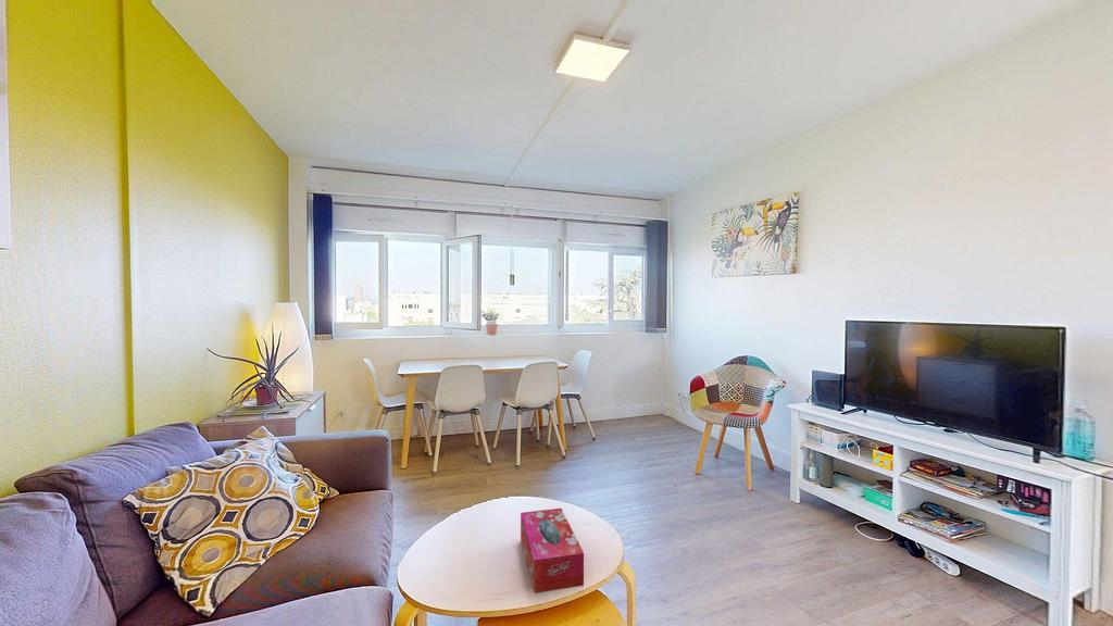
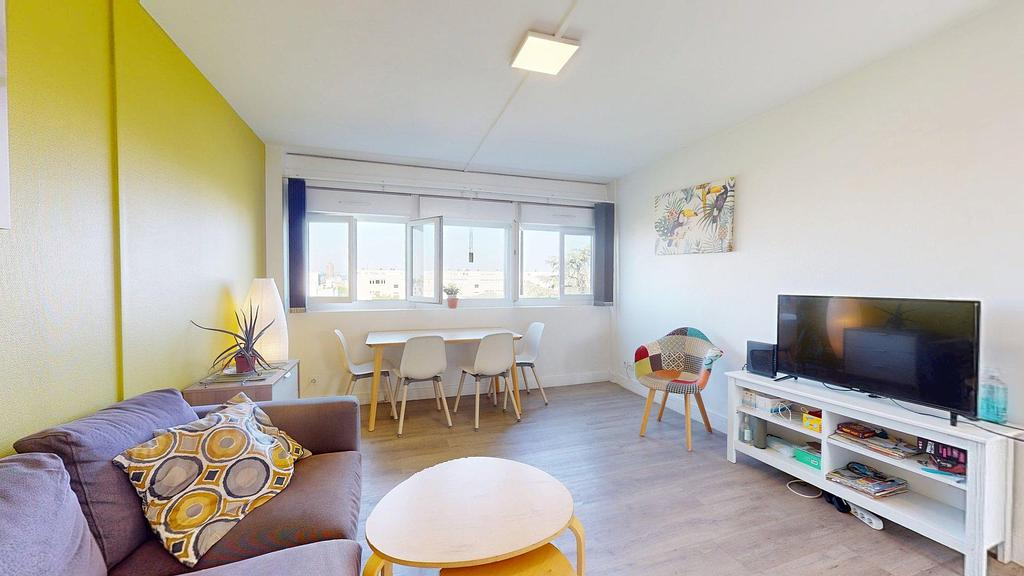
- tissue box [520,508,585,594]
